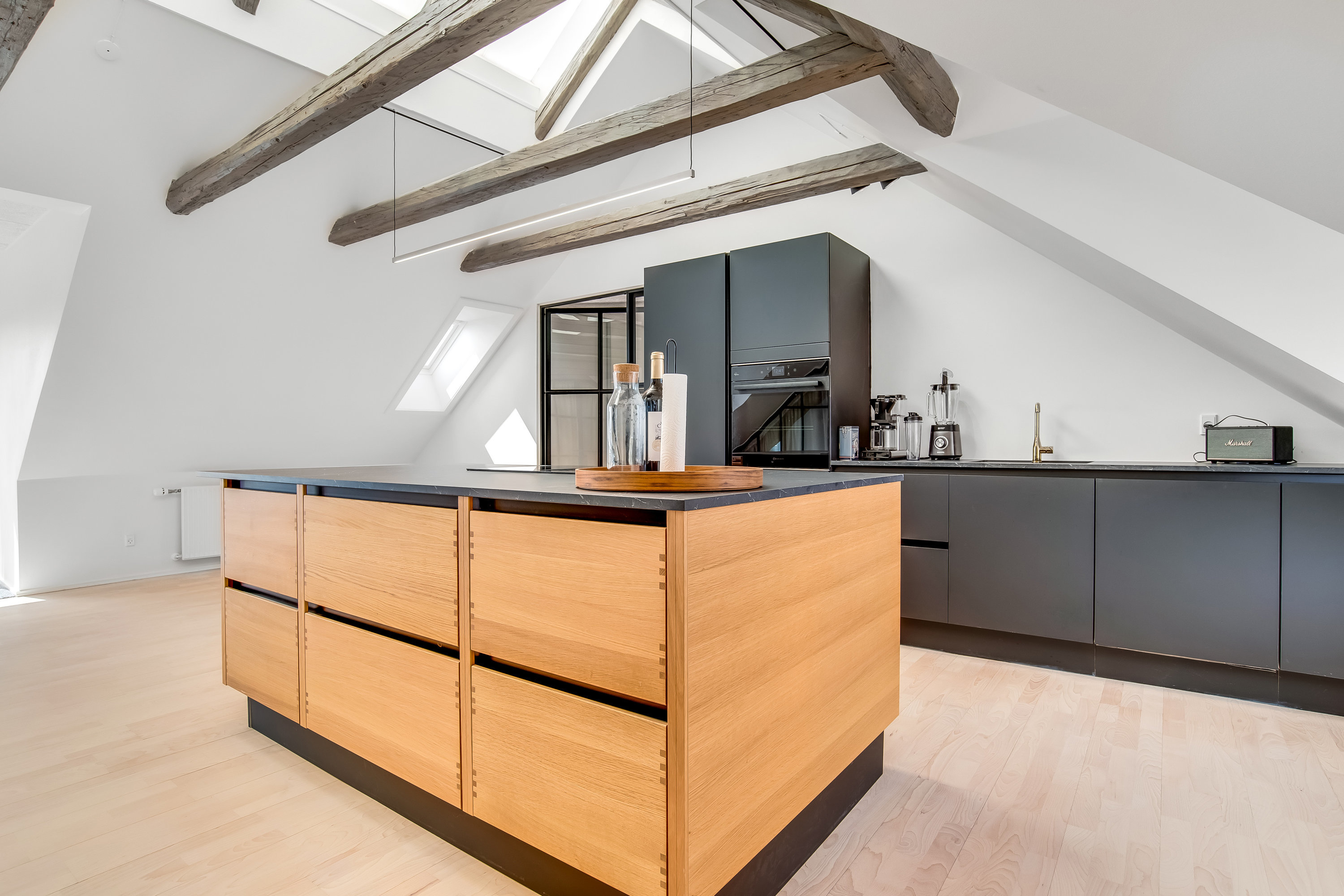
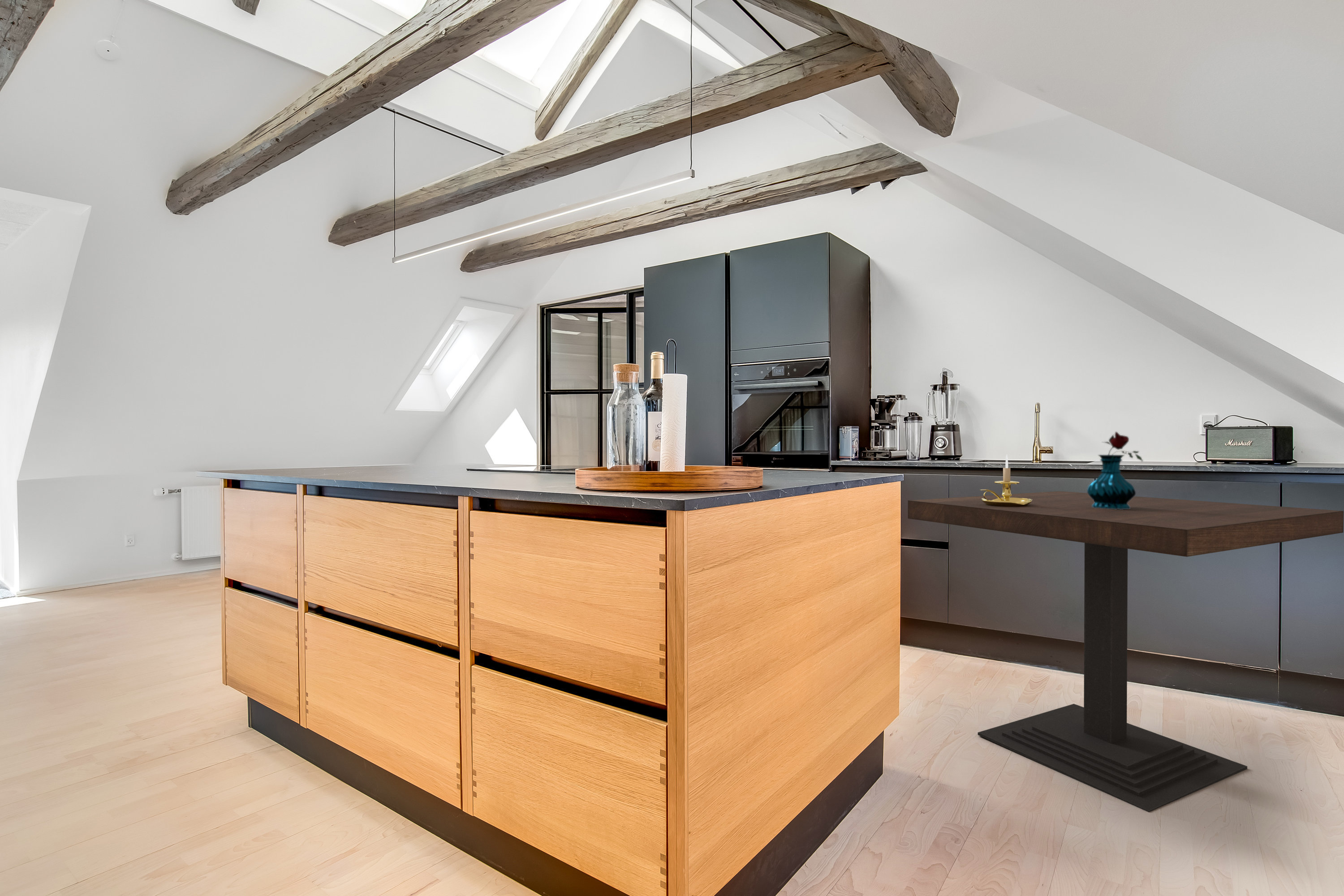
+ vase [1087,431,1144,509]
+ candle holder [980,454,1032,507]
+ dining table [908,491,1344,813]
